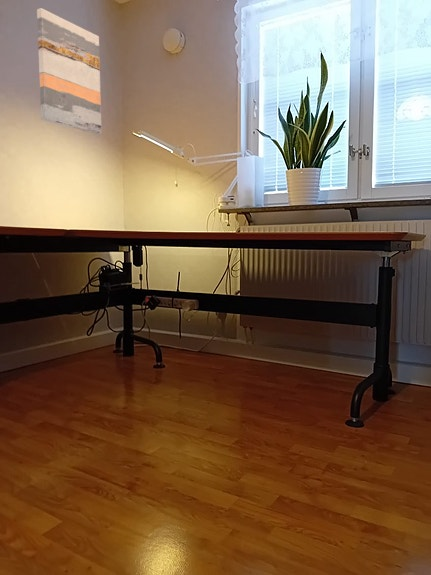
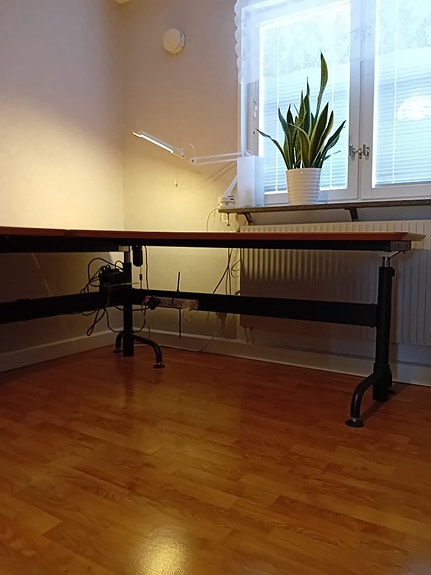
- wall art [36,7,103,135]
